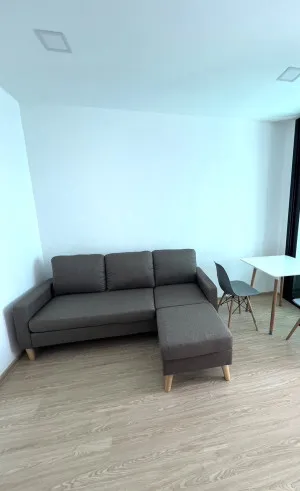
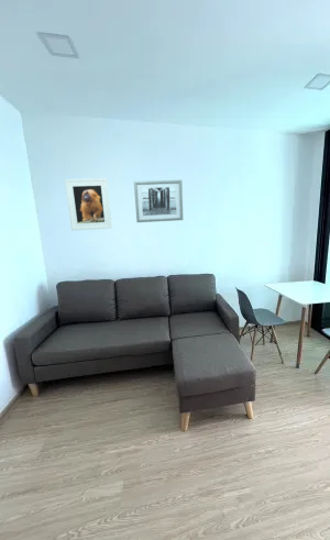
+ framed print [64,177,113,232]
+ wall art [133,179,184,223]
